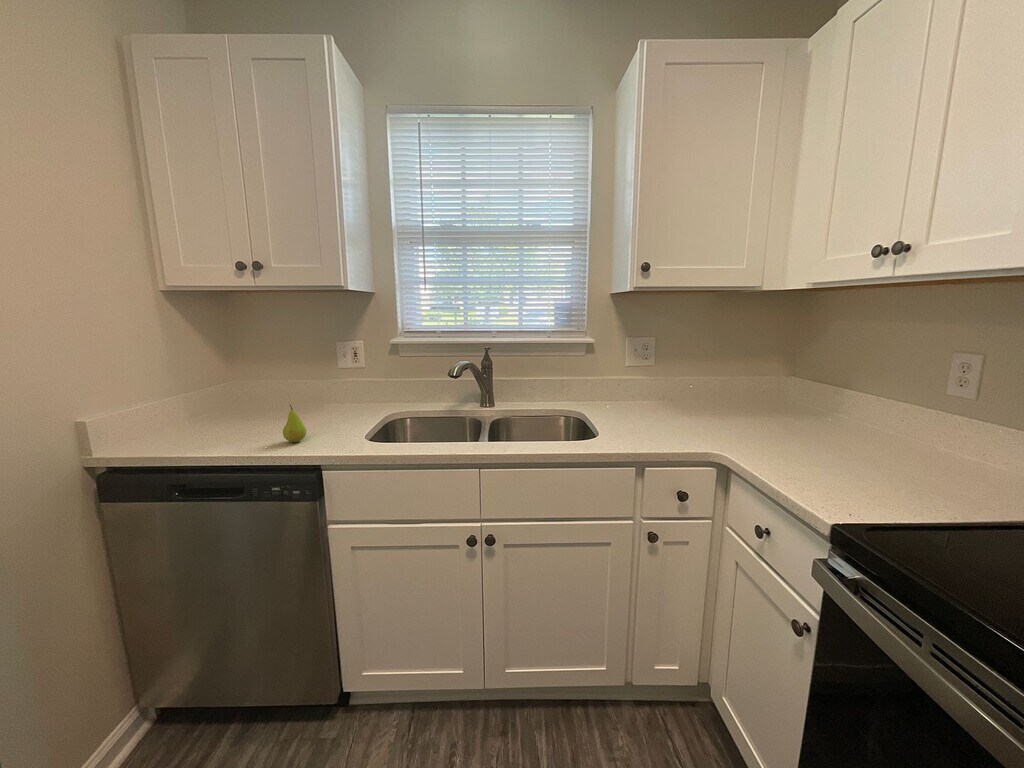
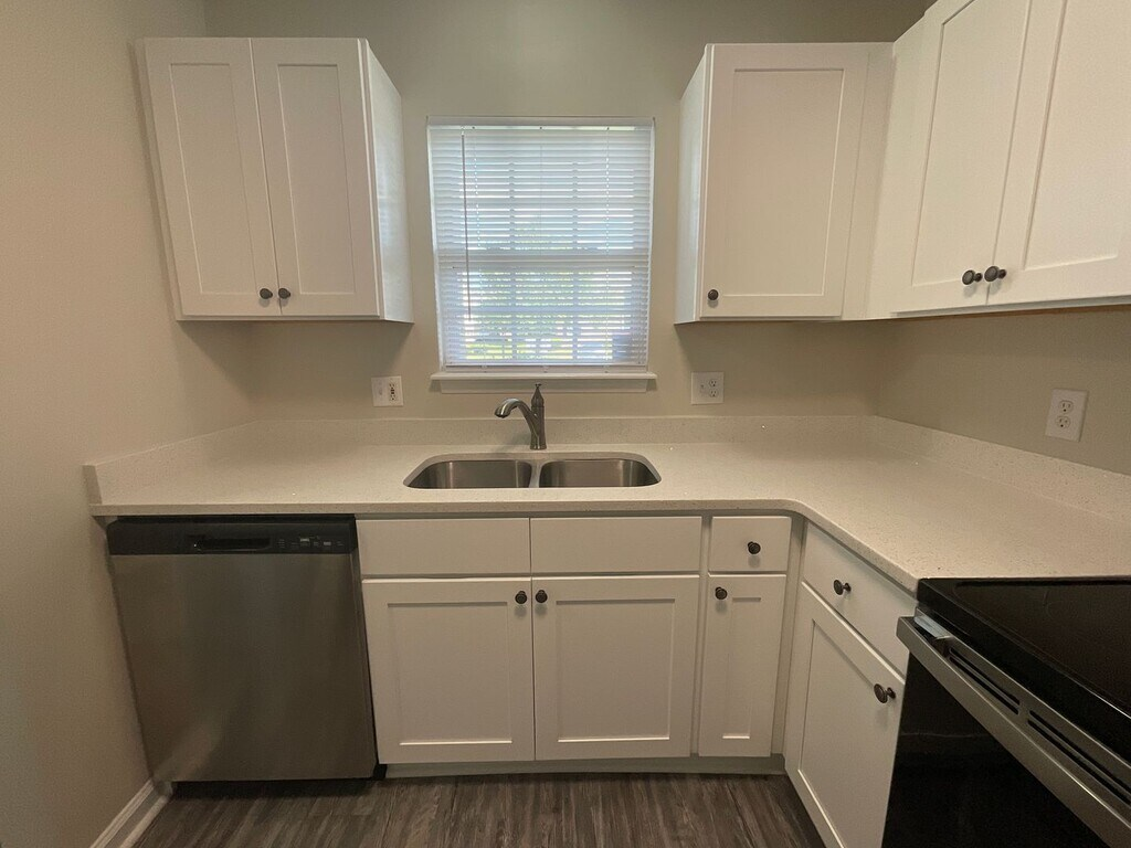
- fruit [282,404,307,443]
